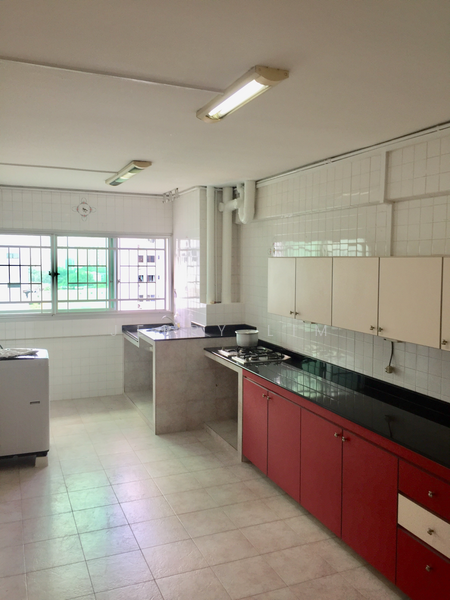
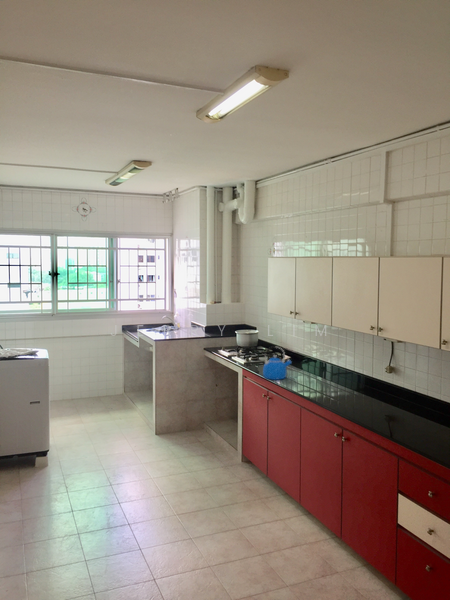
+ kettle [262,345,293,381]
